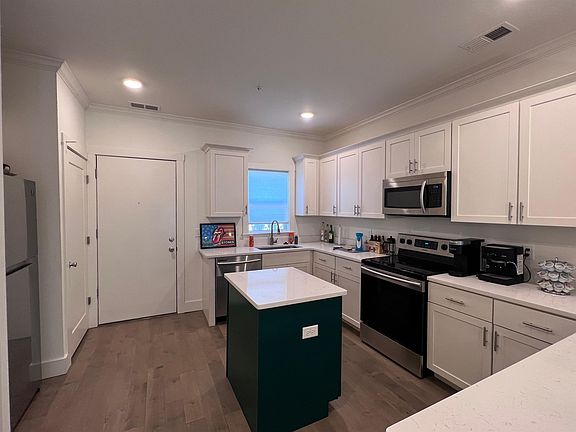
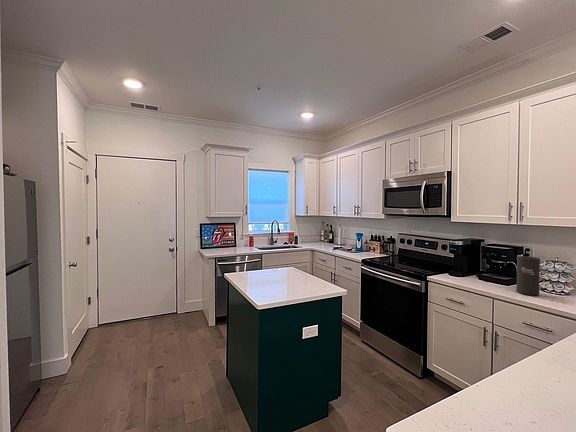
+ speaker [515,255,541,297]
